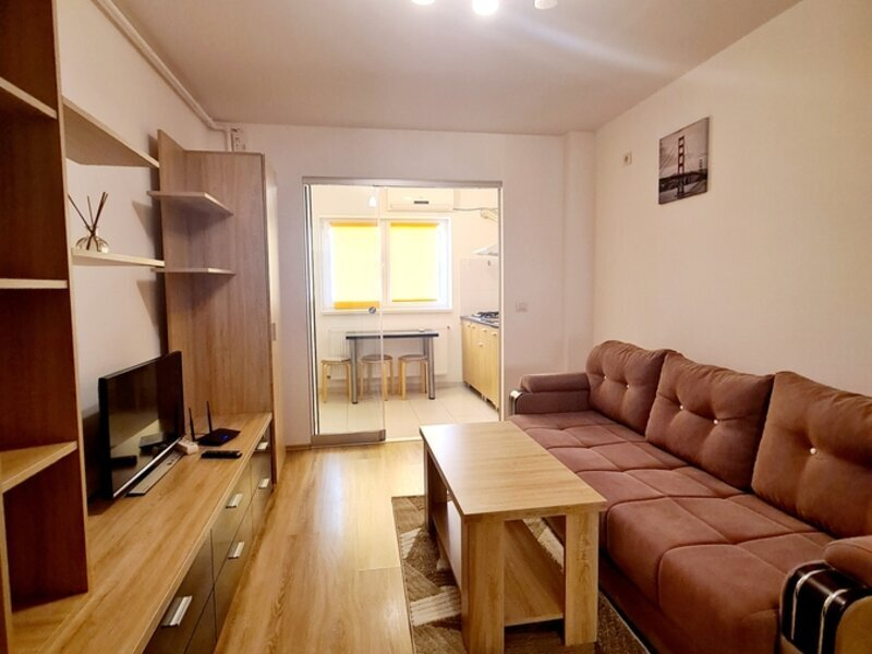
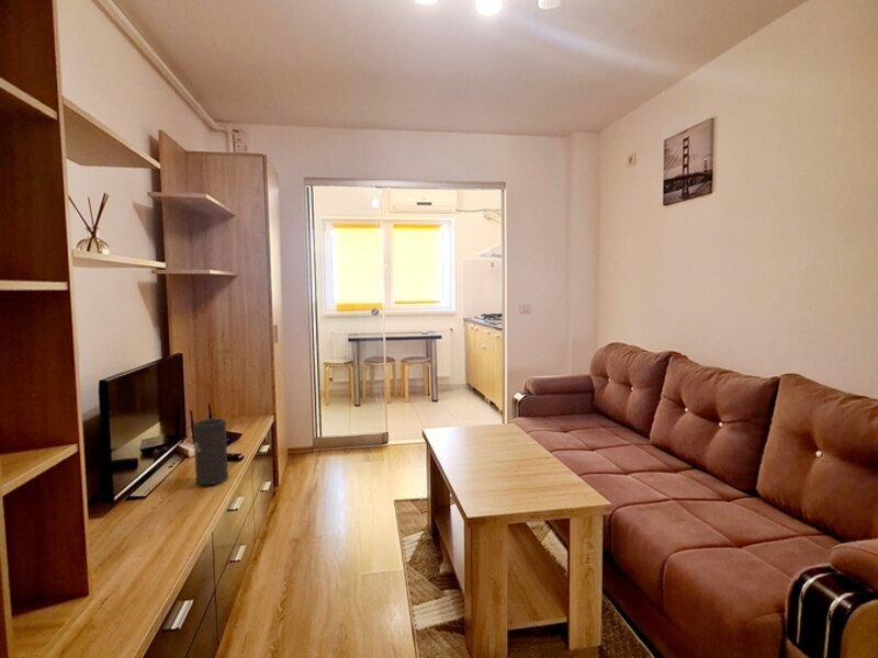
+ speaker [192,418,229,487]
